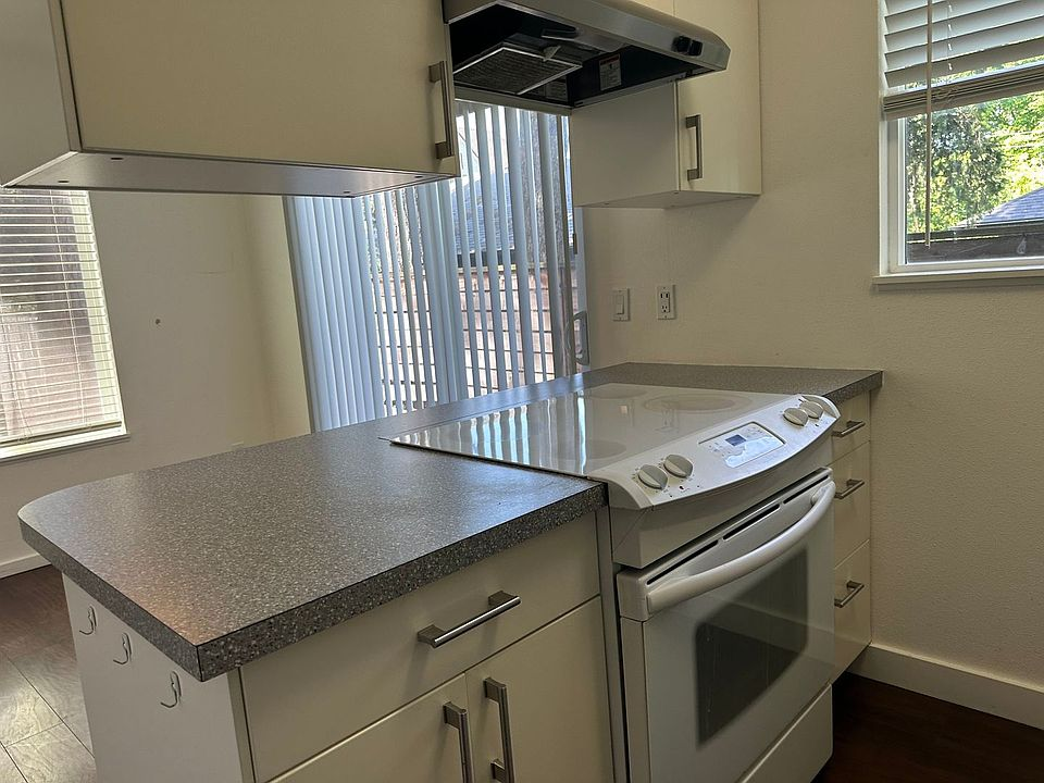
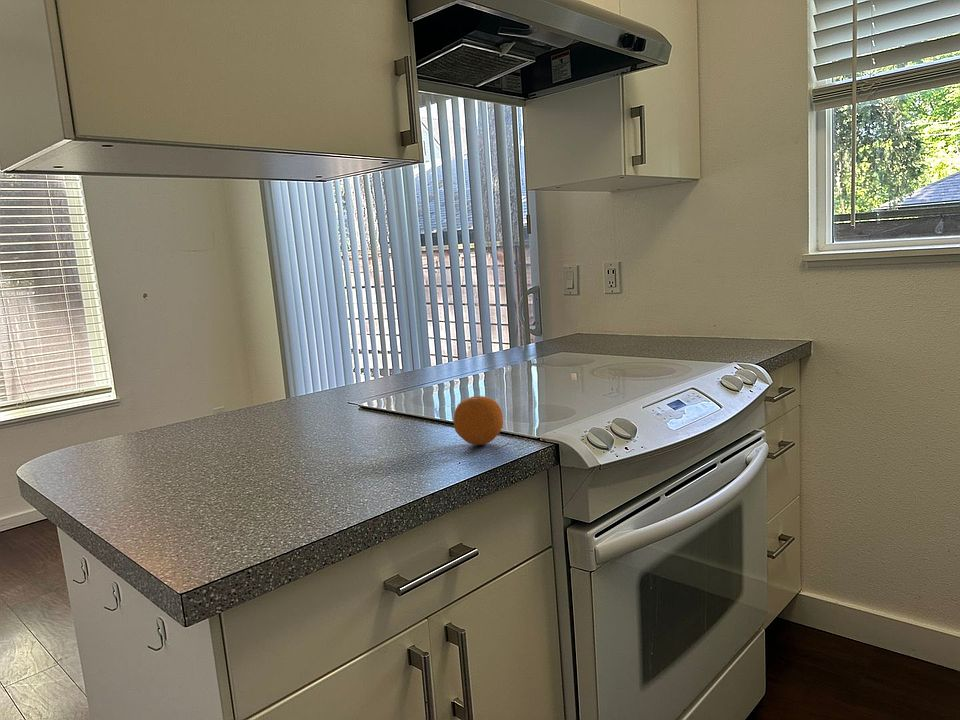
+ fruit [453,395,504,446]
